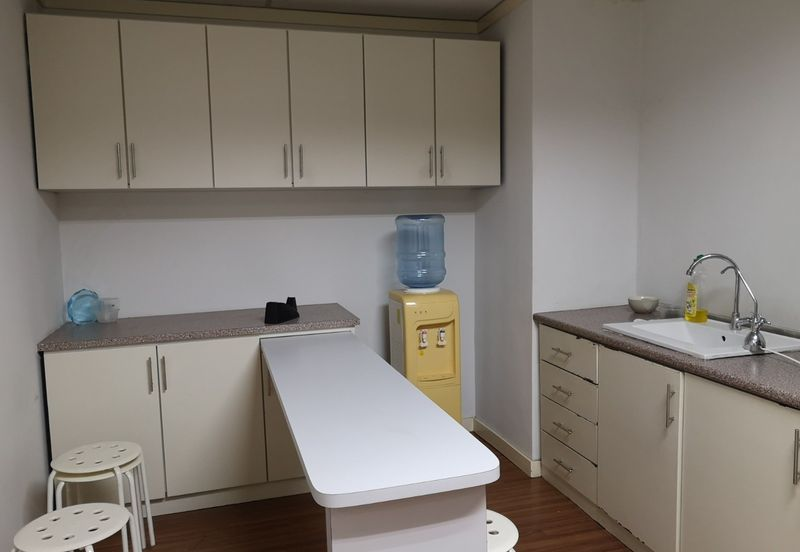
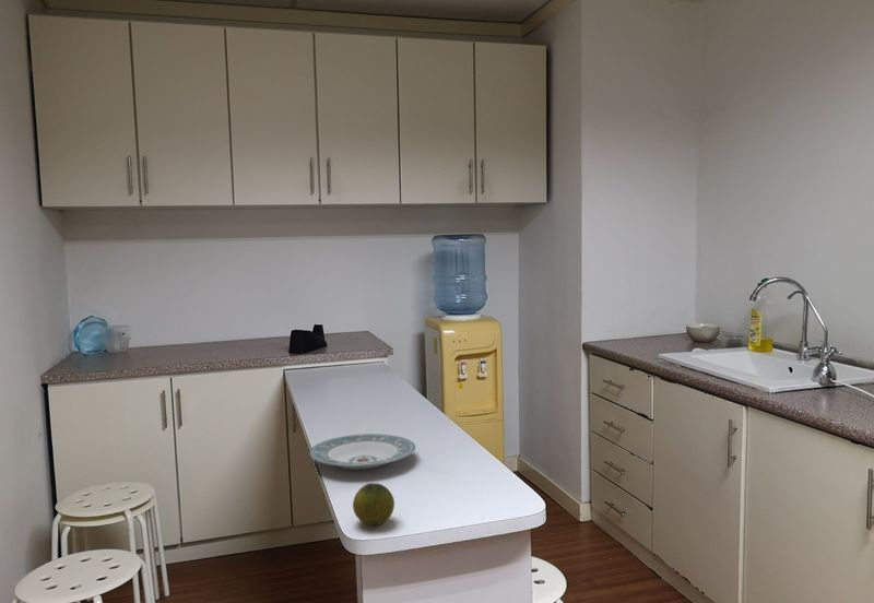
+ plate [308,433,416,471]
+ fruit [352,482,395,527]
